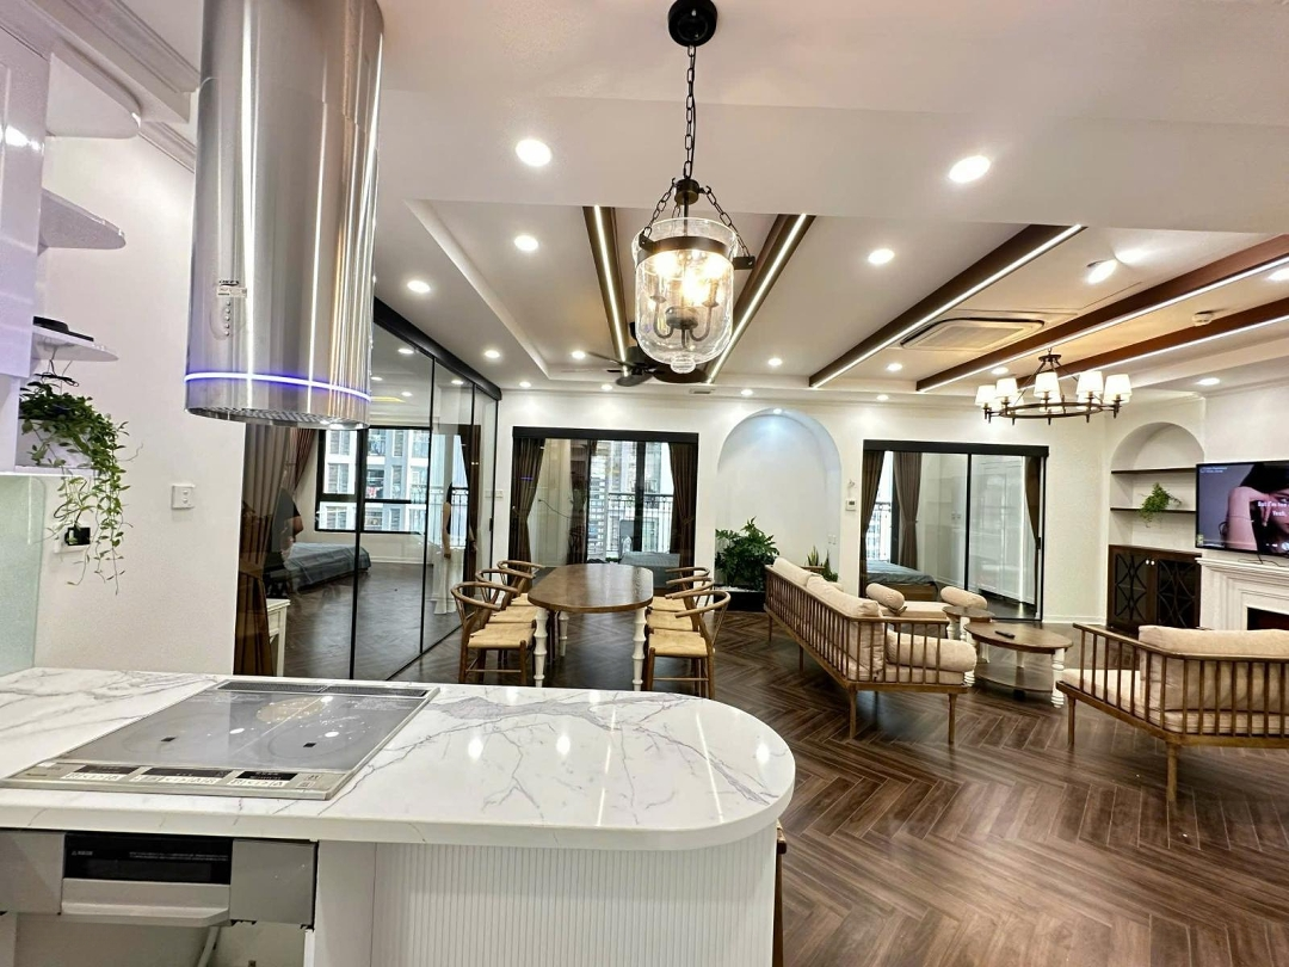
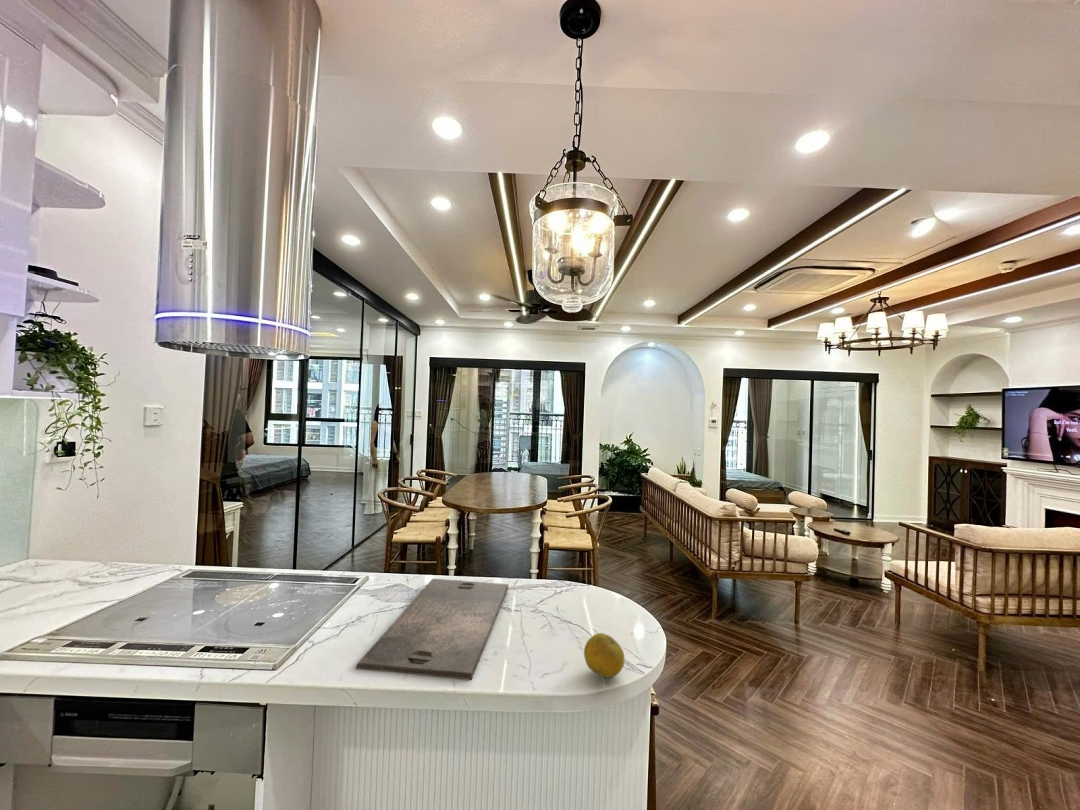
+ cutting board [355,578,509,681]
+ fruit [583,632,625,678]
